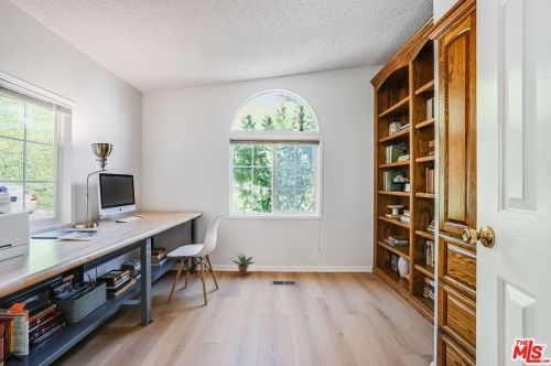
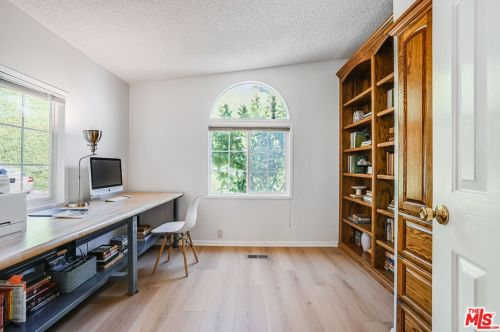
- potted plant [233,254,256,277]
